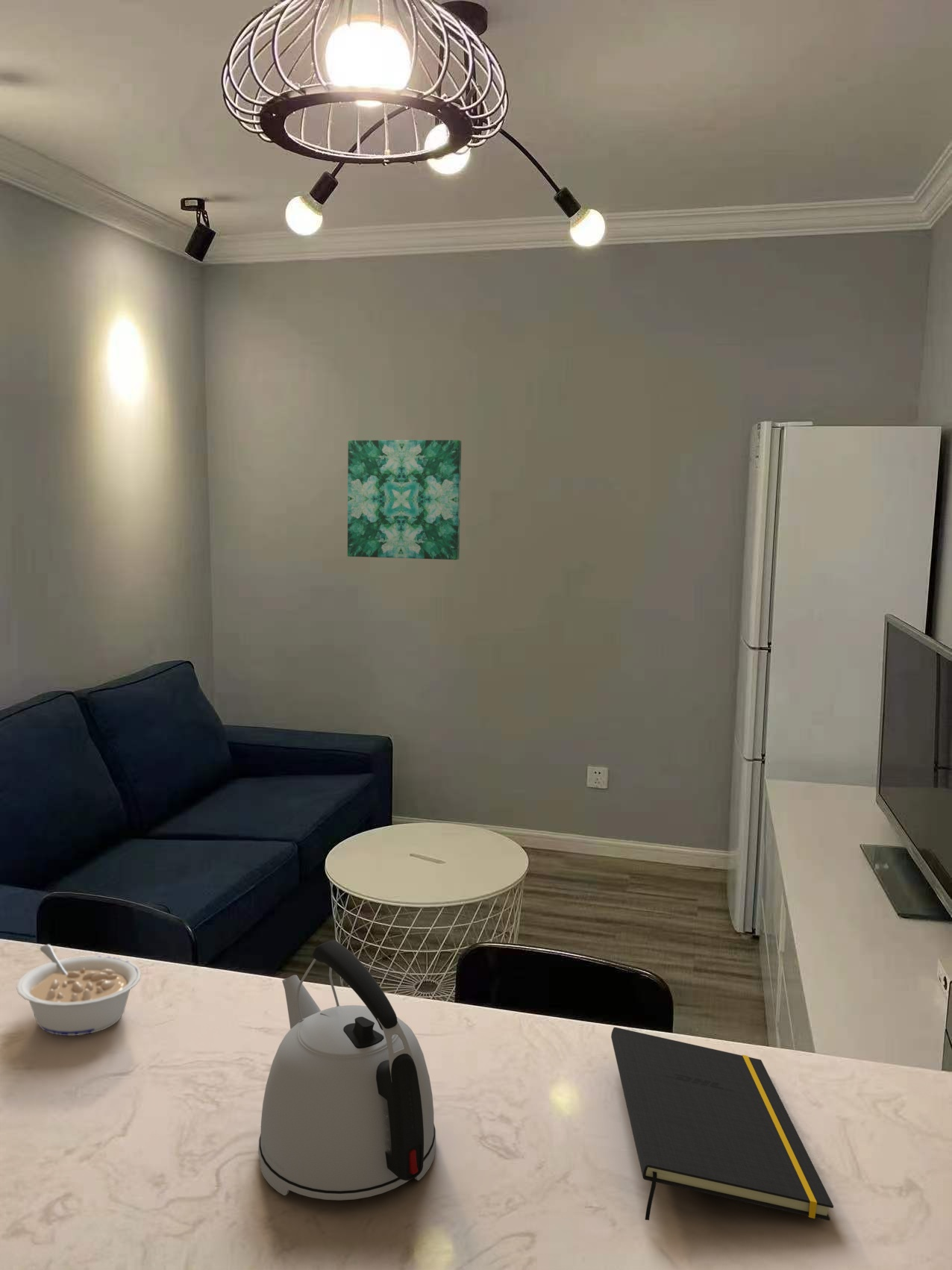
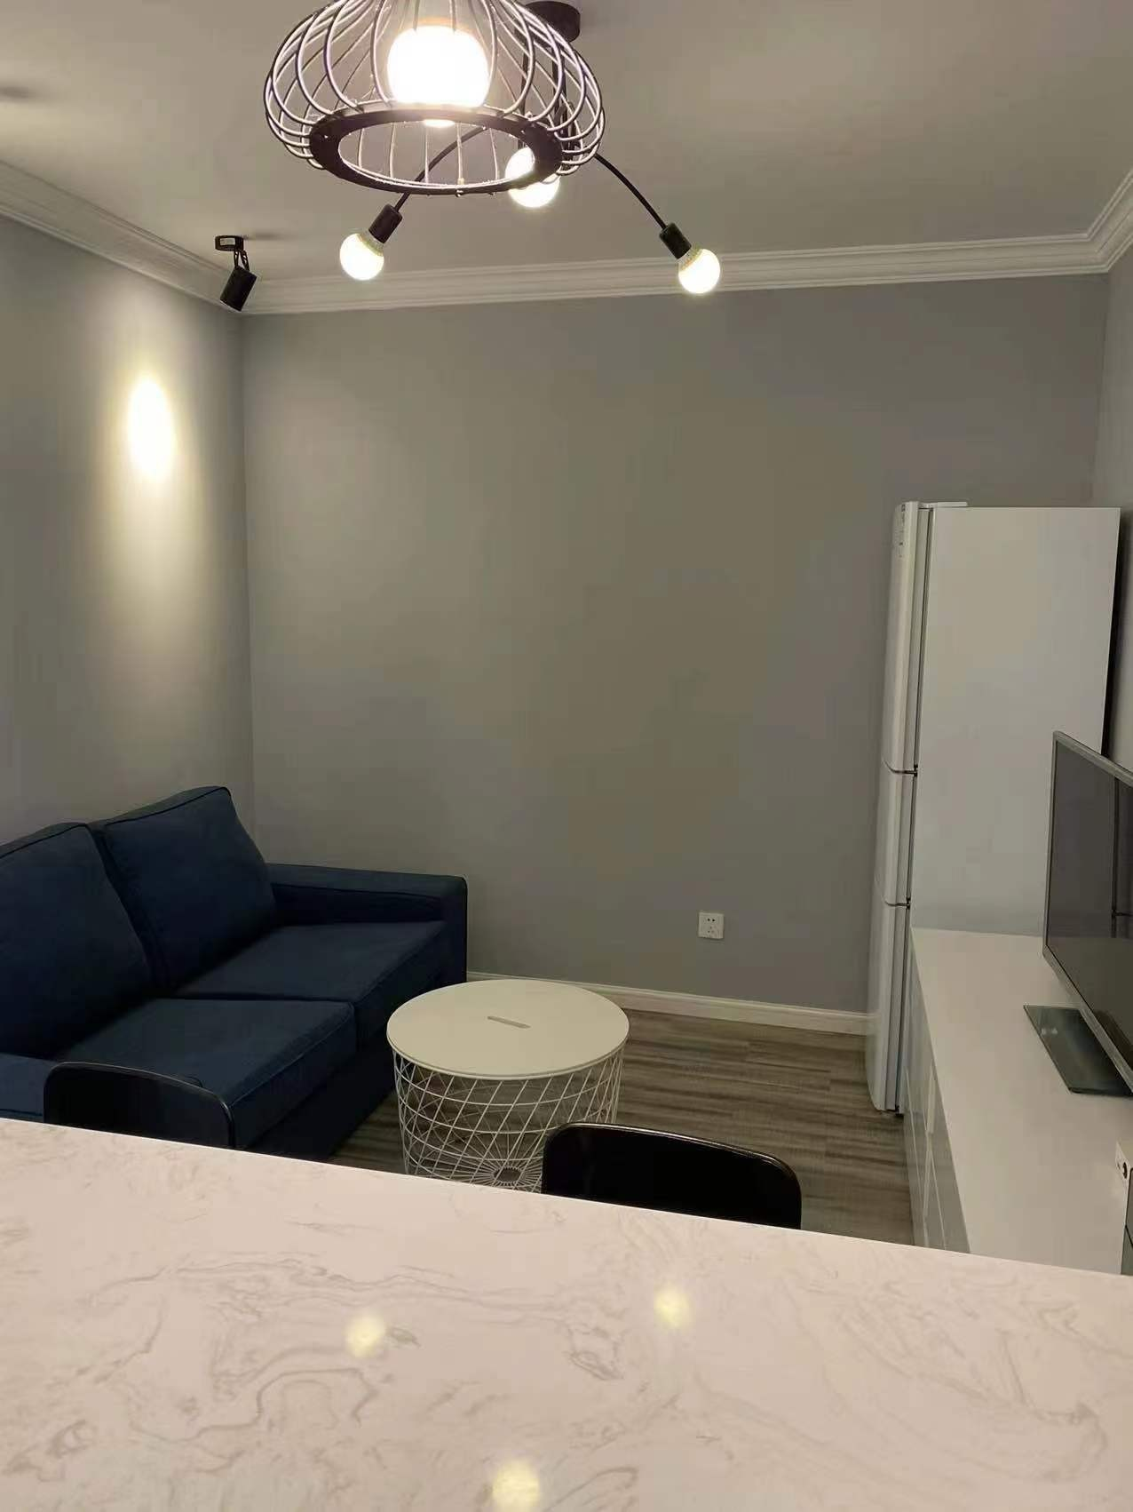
- kettle [257,939,436,1201]
- wall art [347,440,462,560]
- notepad [610,1027,834,1221]
- legume [16,944,142,1036]
